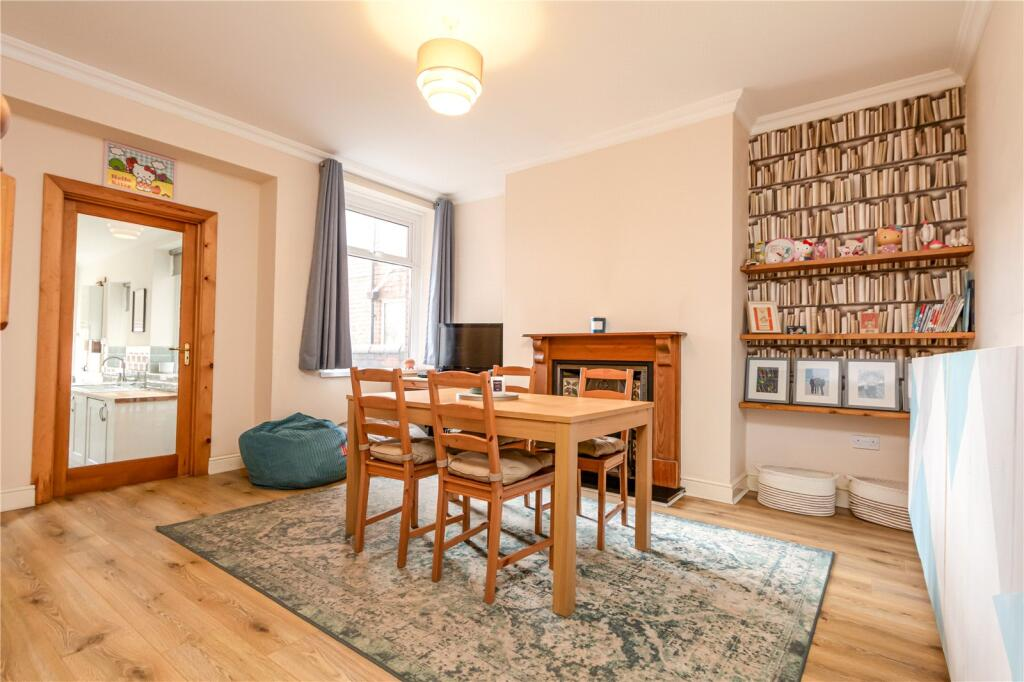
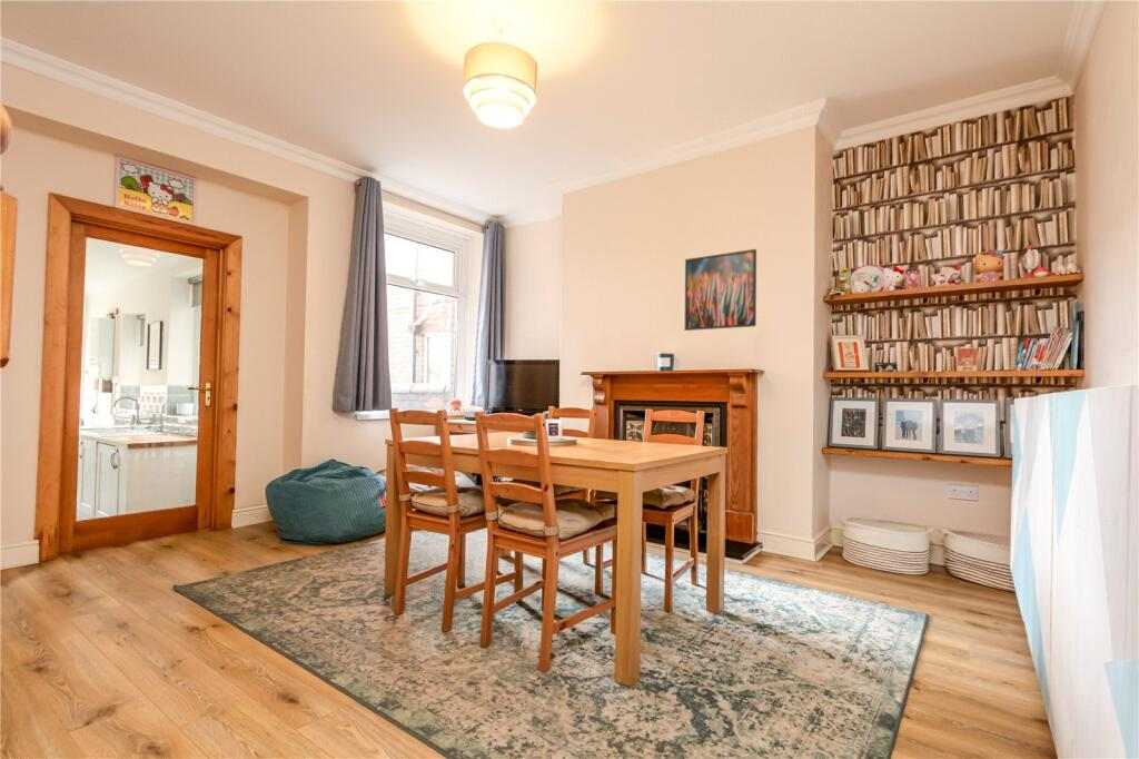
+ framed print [683,248,757,332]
